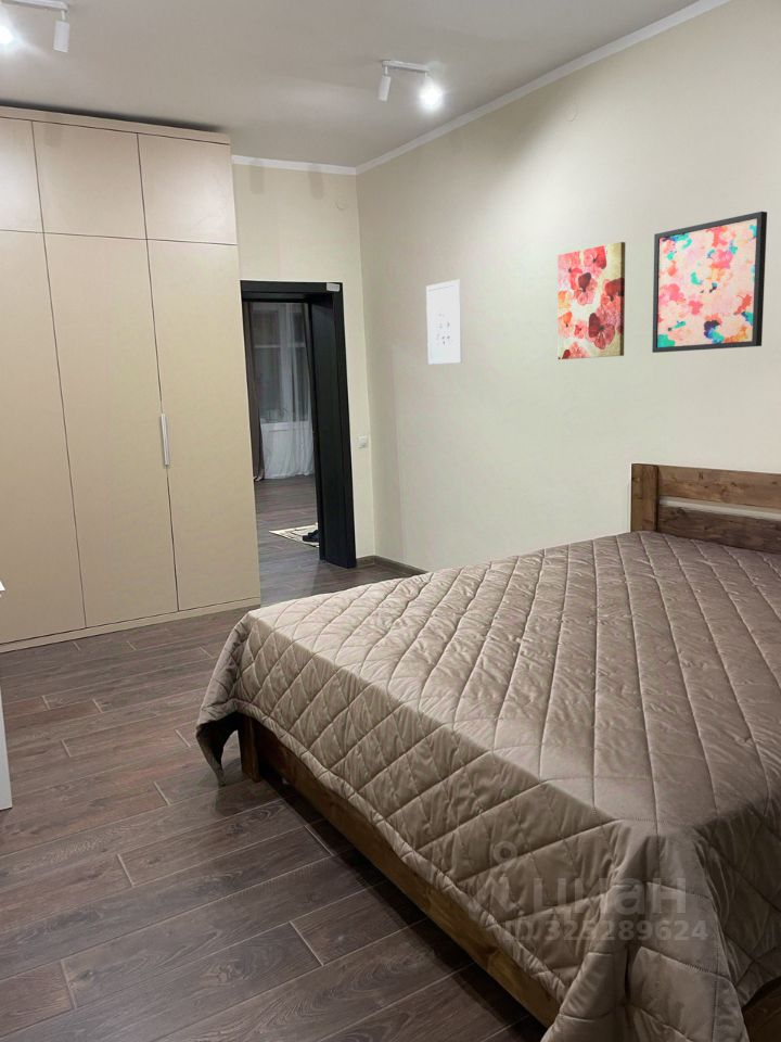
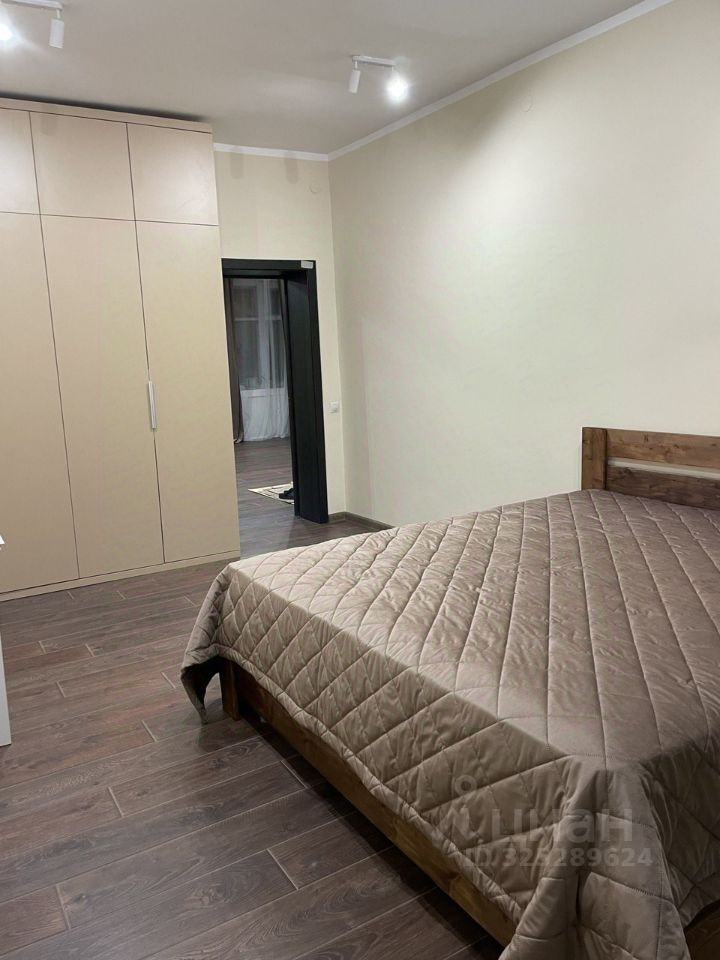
- wall art [425,279,463,366]
- wall art [556,241,626,360]
- wall art [651,211,768,354]
